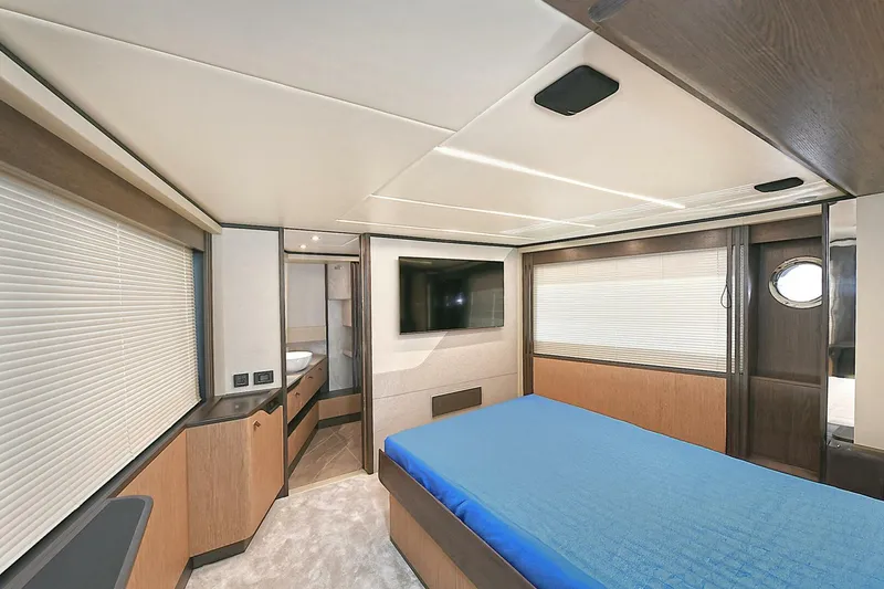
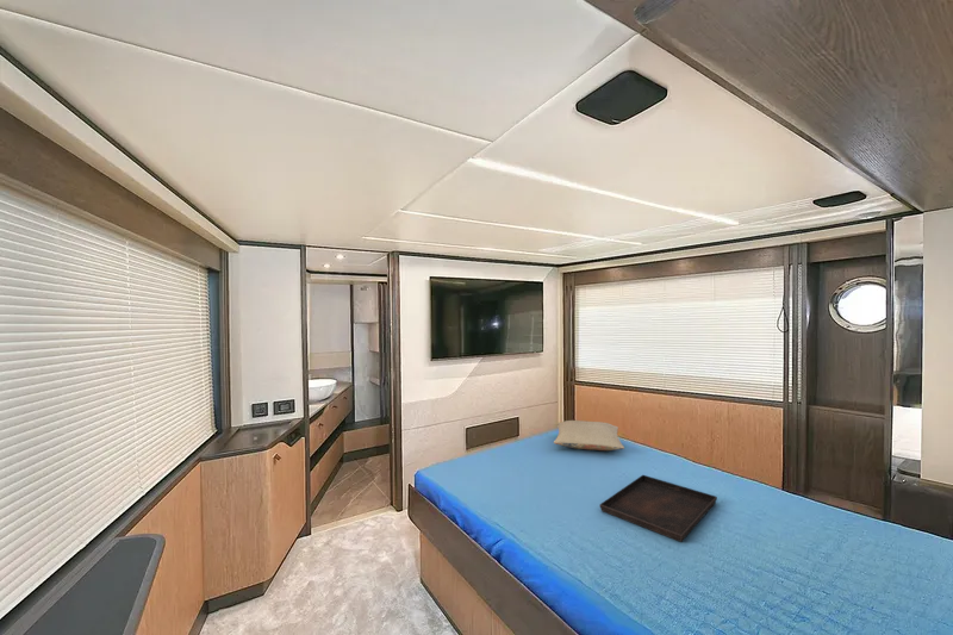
+ serving tray [599,474,718,543]
+ pillow [553,419,625,452]
